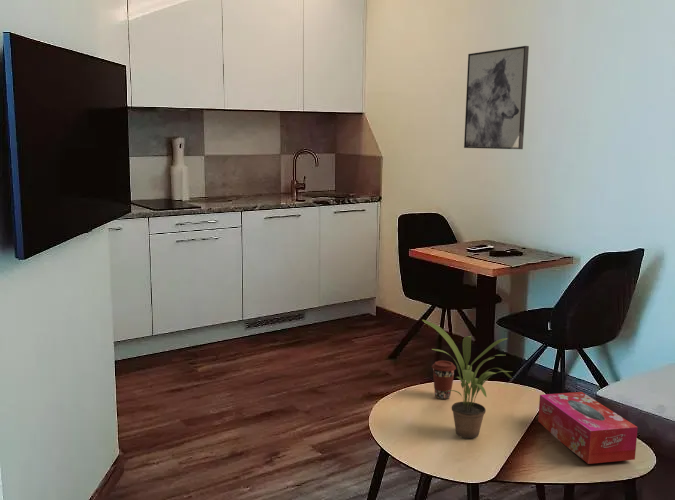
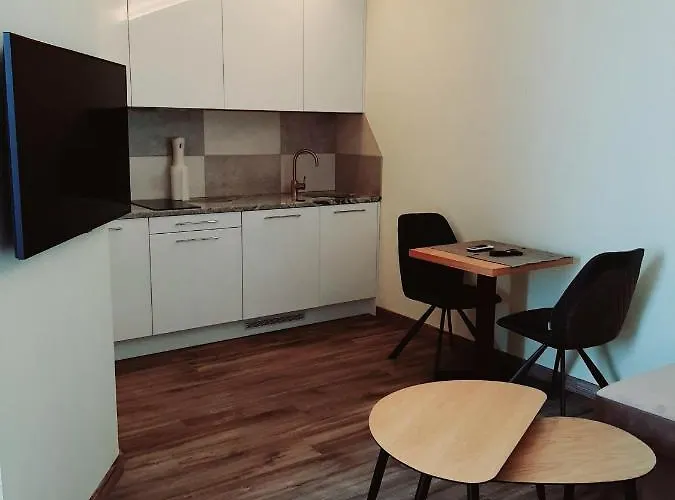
- wall art [463,45,530,150]
- potted plant [421,319,514,439]
- coffee cup [431,360,457,400]
- tissue box [537,391,639,465]
